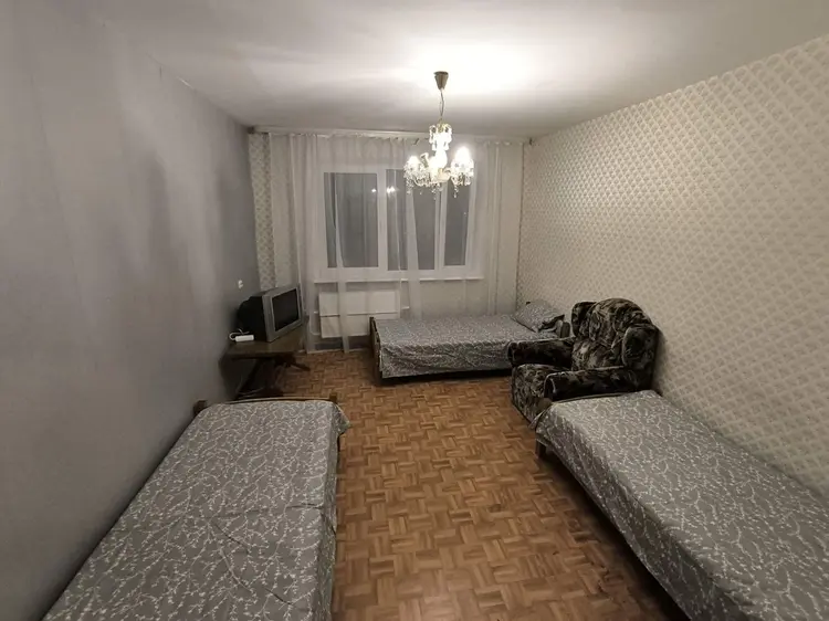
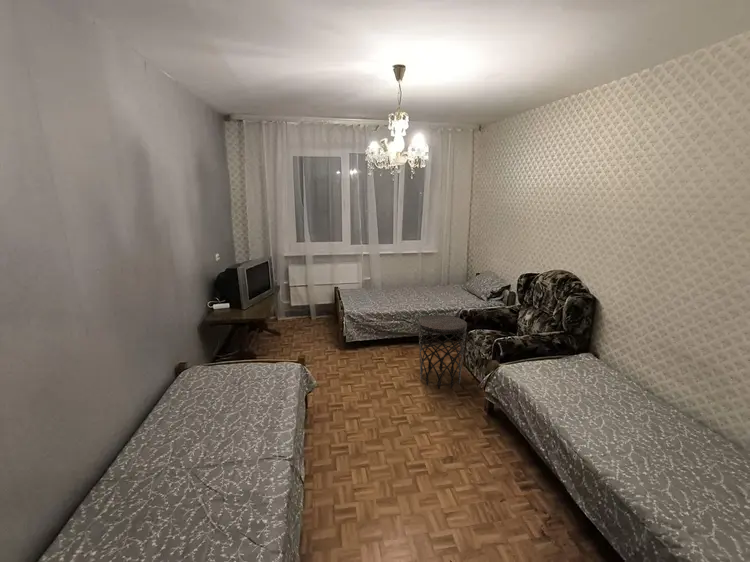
+ side table [418,314,468,390]
